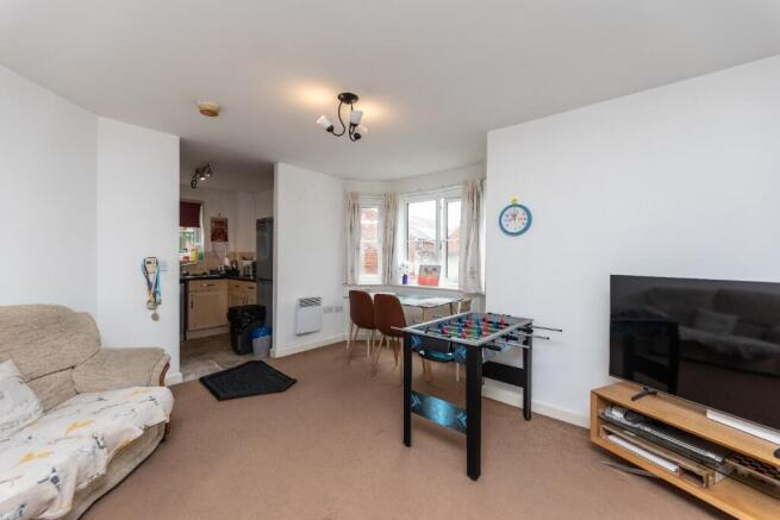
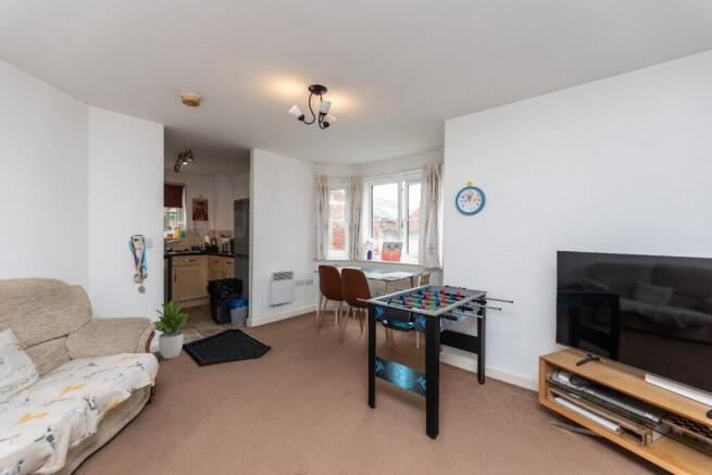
+ potted plant [152,297,189,360]
